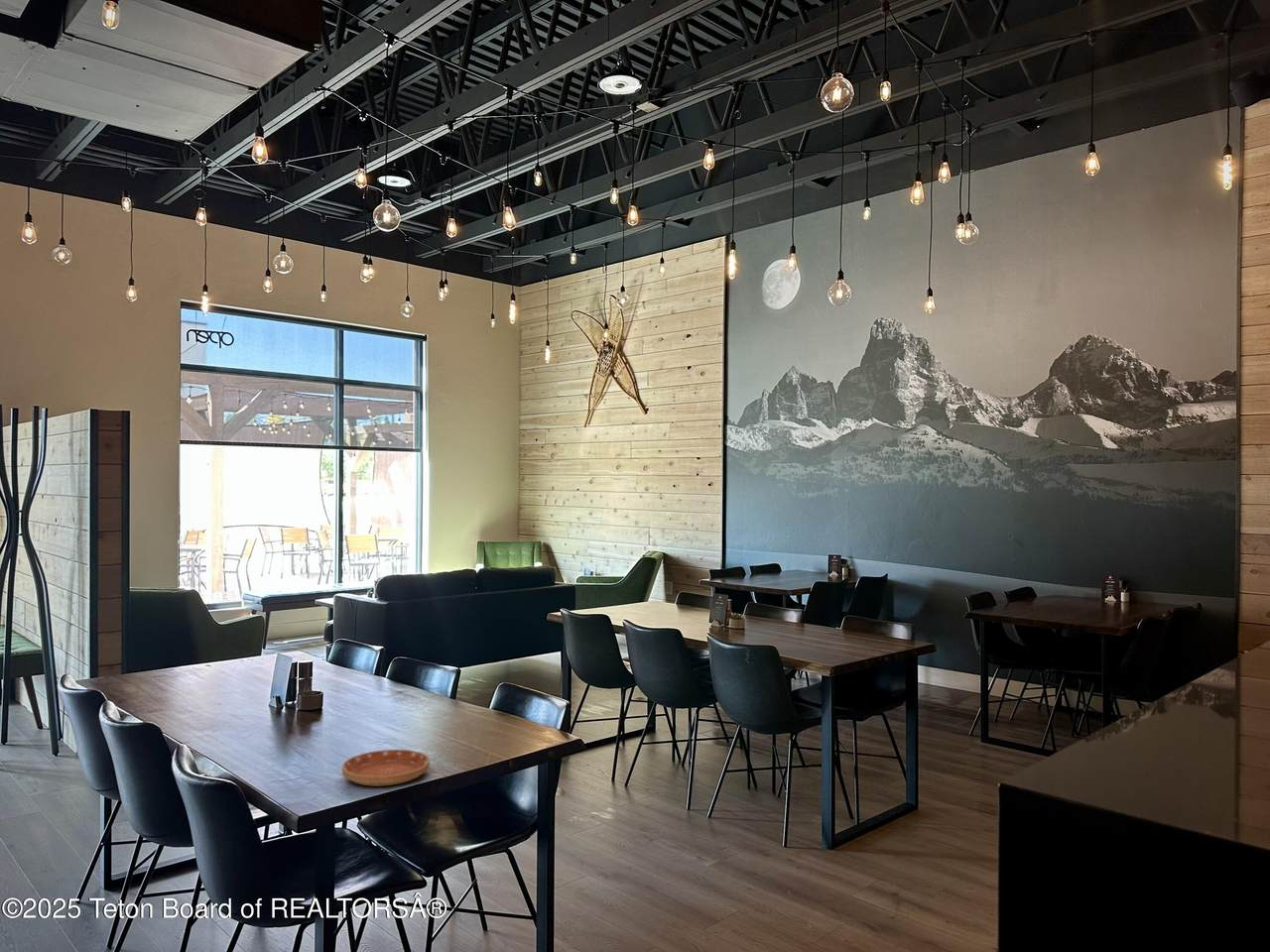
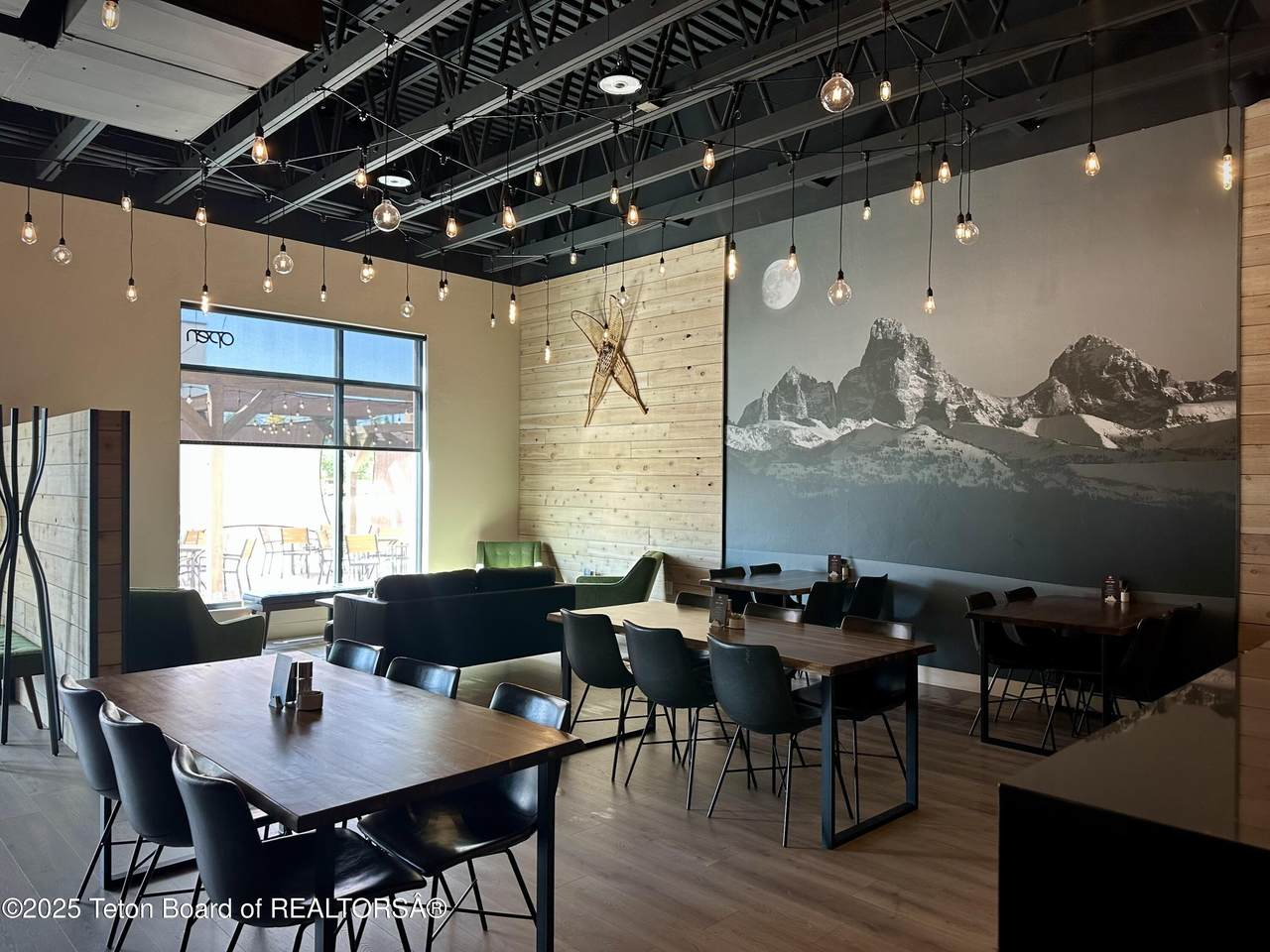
- saucer [341,749,431,787]
